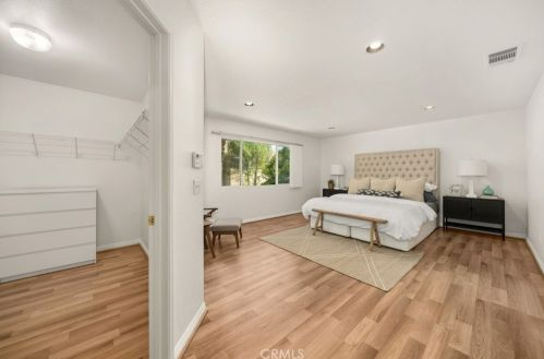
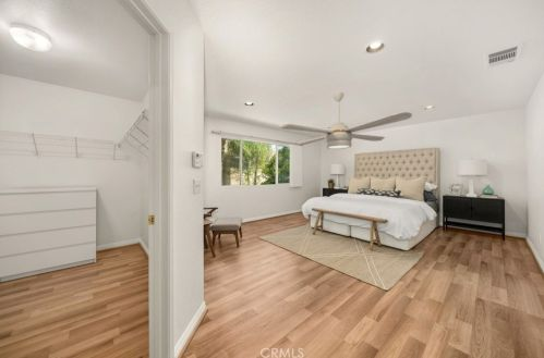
+ ceiling fan [279,91,413,150]
